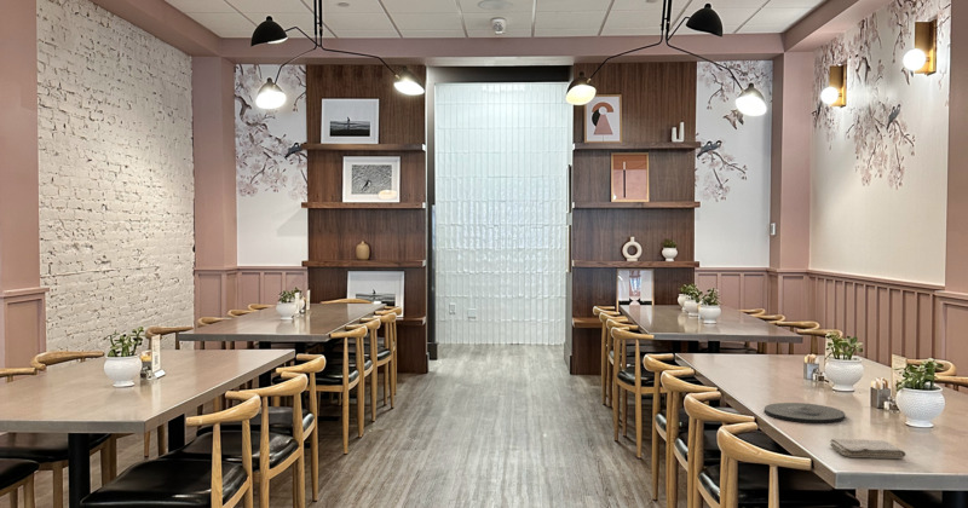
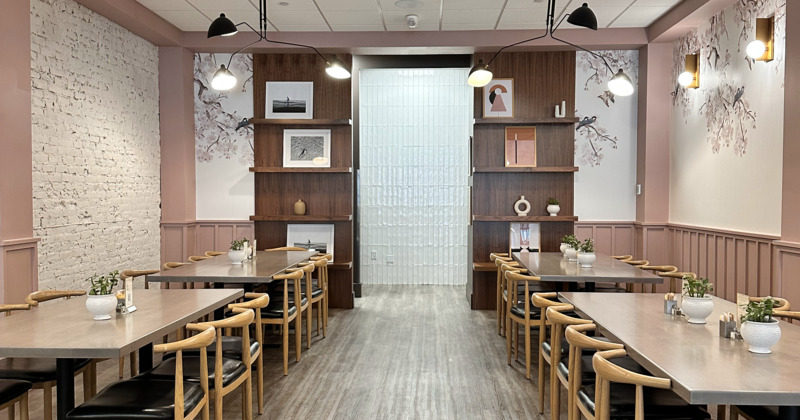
- plate [764,402,846,425]
- washcloth [829,438,908,460]
